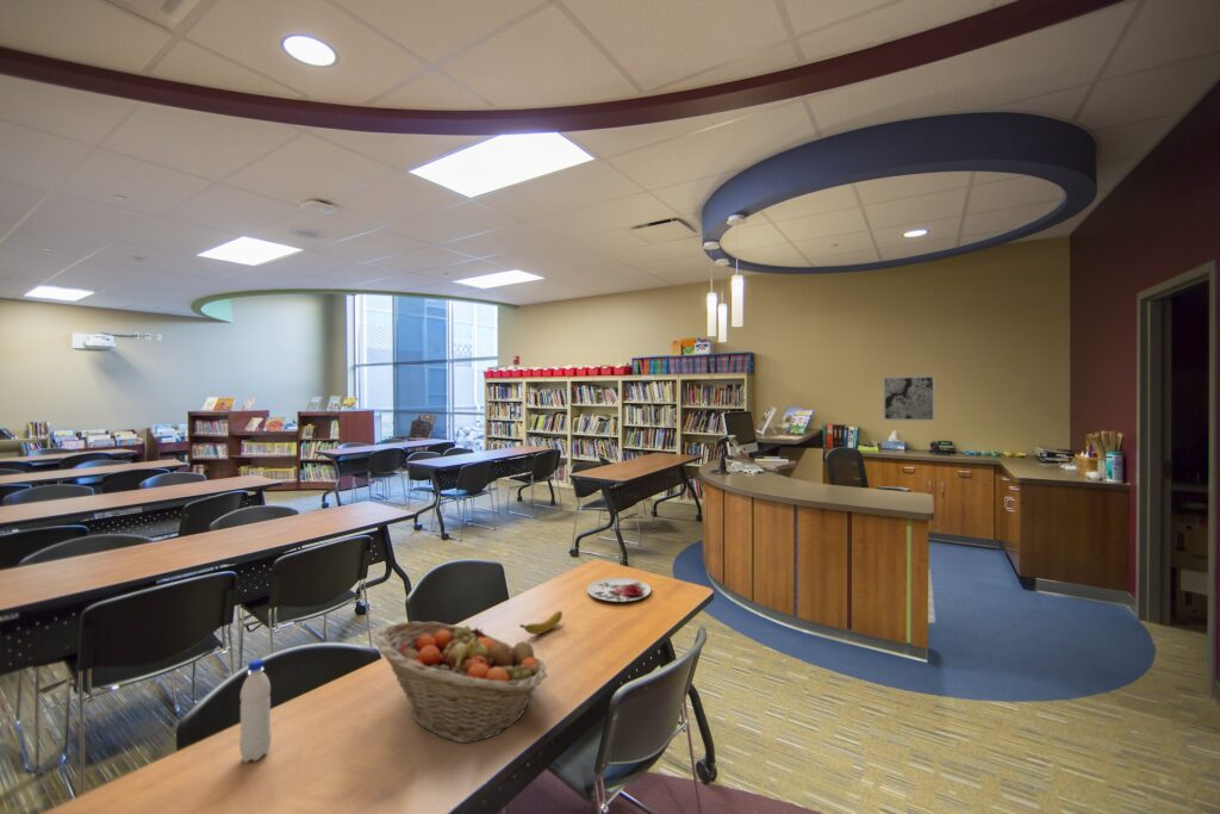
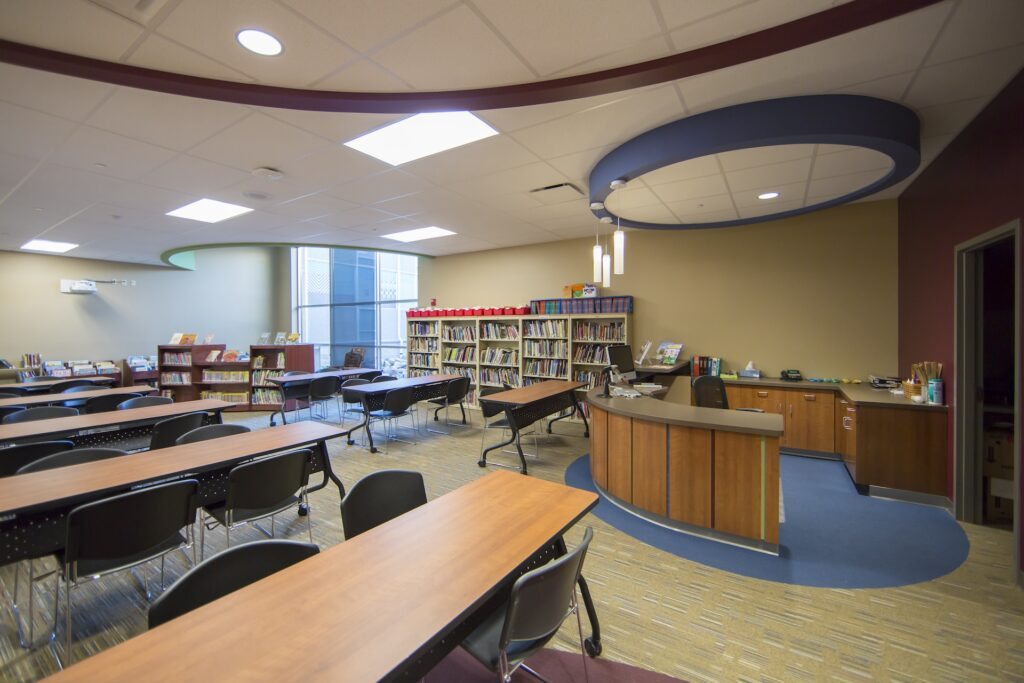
- wall art [882,374,936,422]
- plate [586,577,652,603]
- fruit basket [374,620,548,744]
- water bottle [238,658,273,764]
- banana [518,610,564,635]
